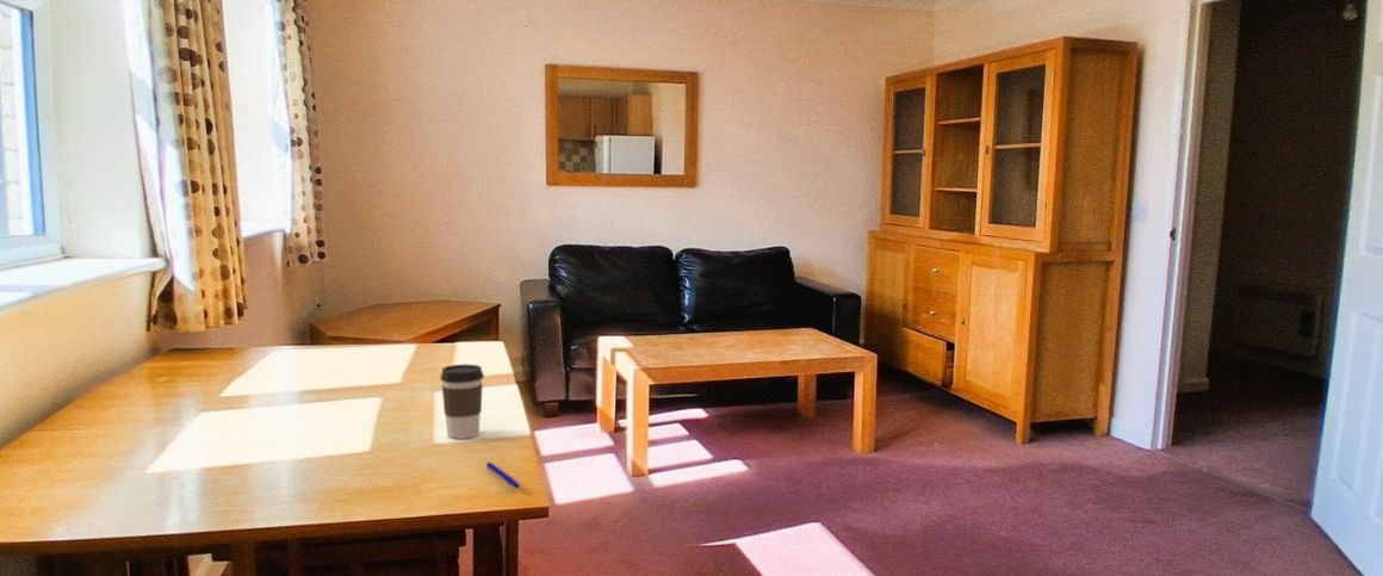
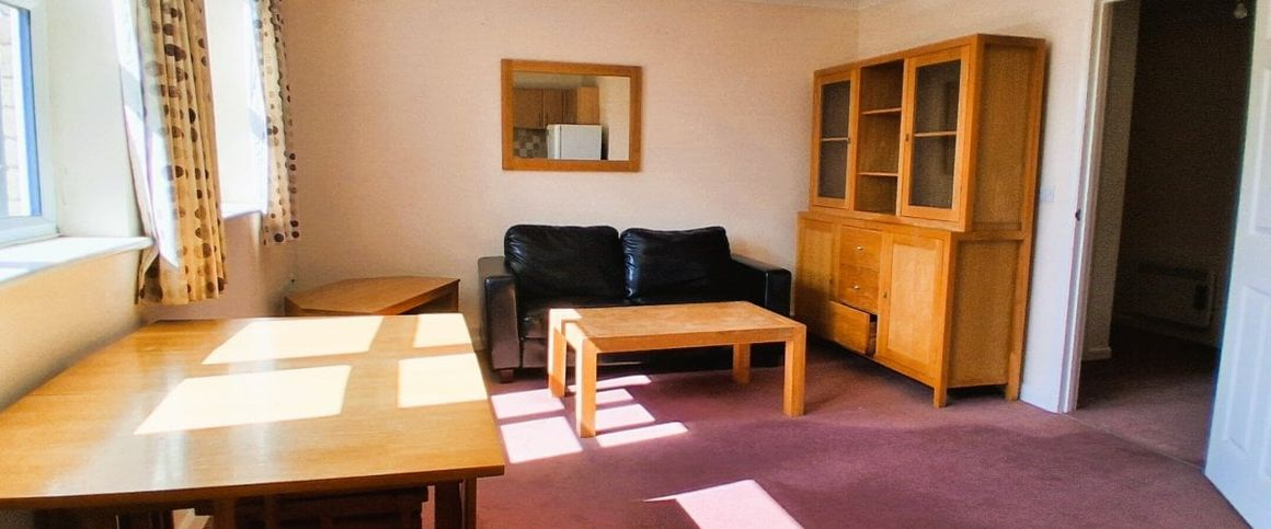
- coffee cup [439,363,485,440]
- pen [485,462,521,489]
